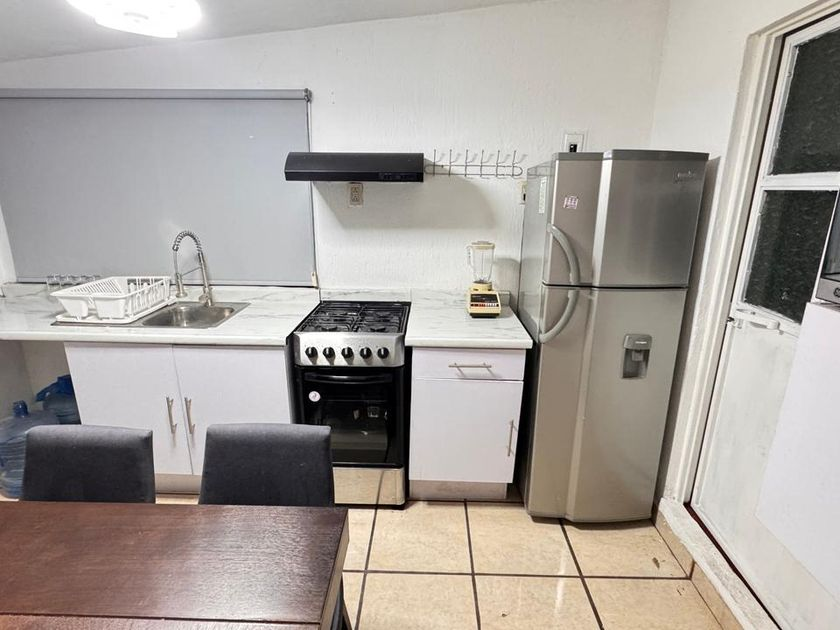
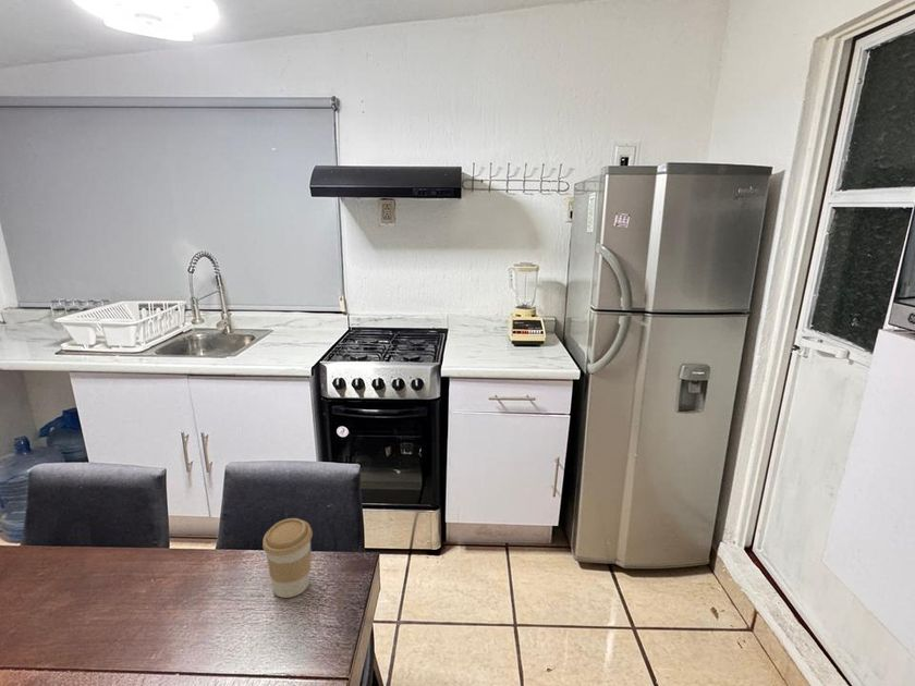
+ coffee cup [261,517,314,599]
